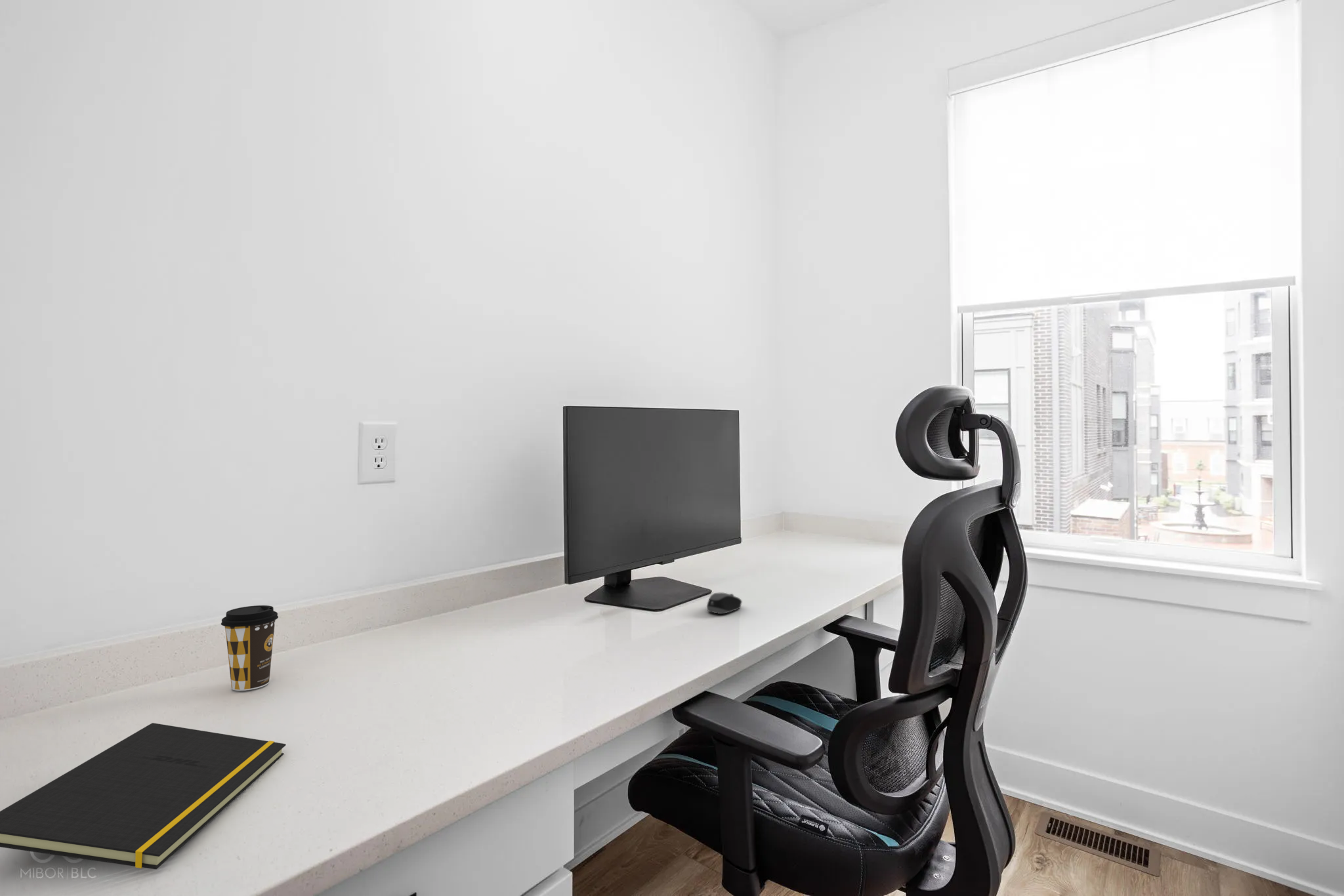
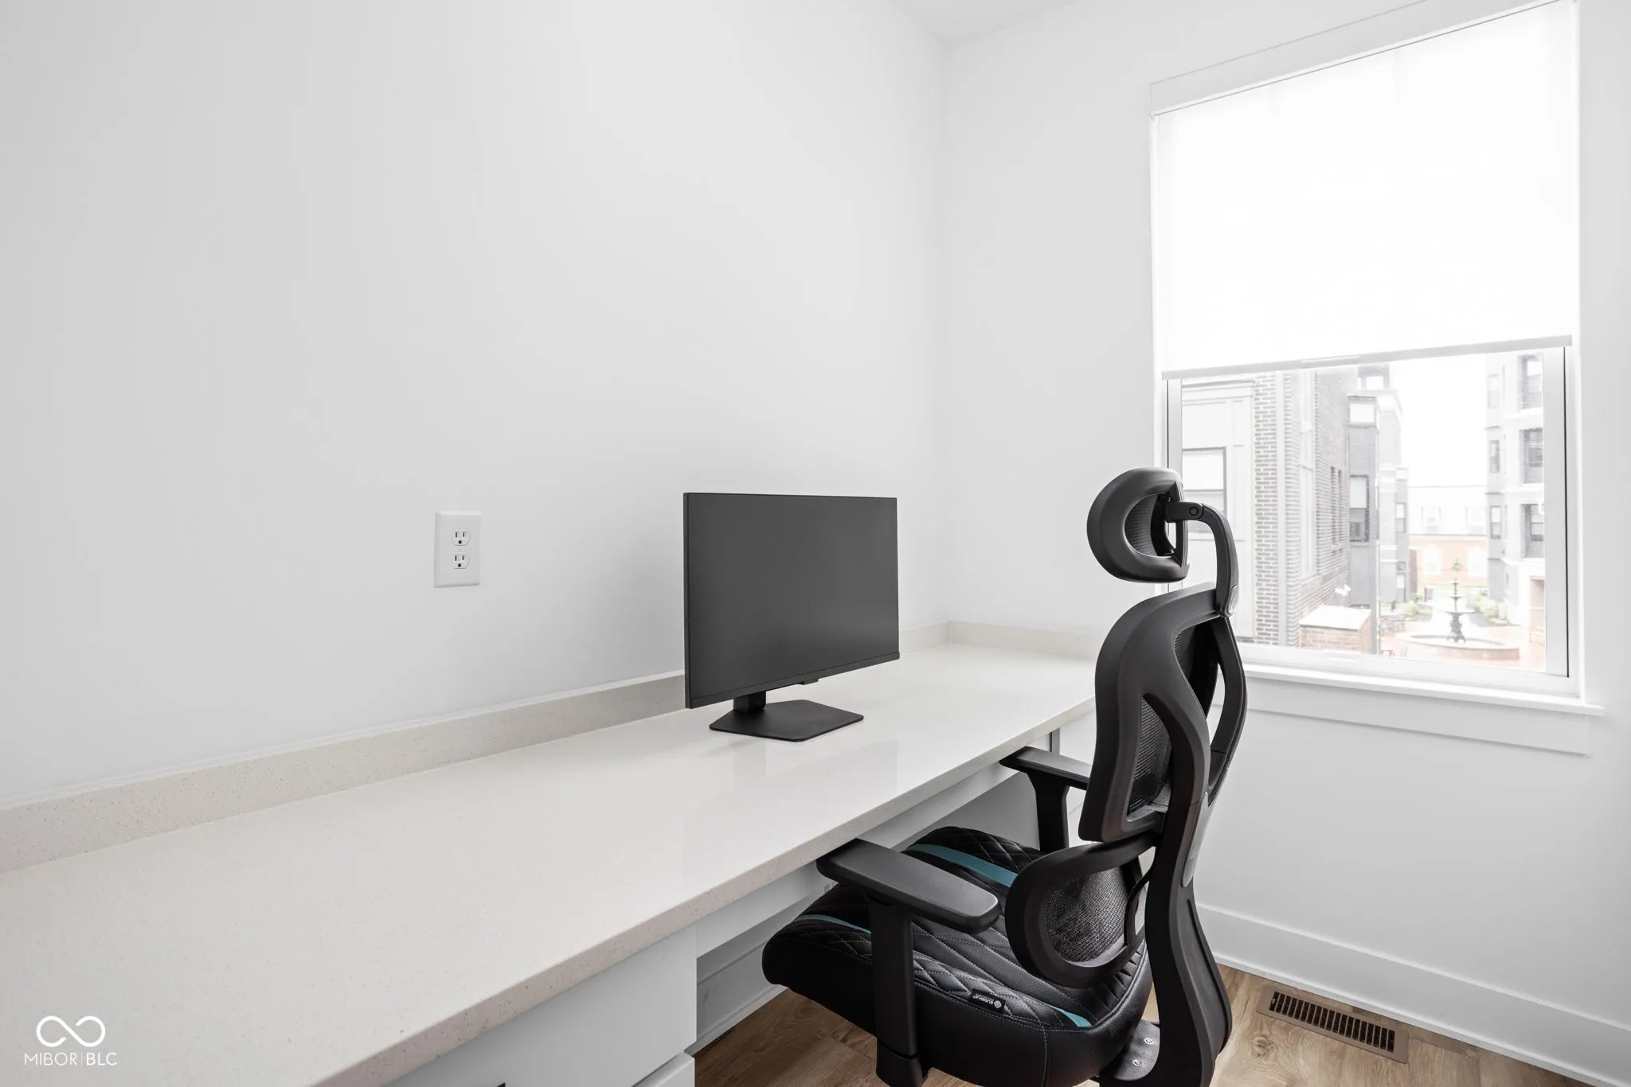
- coffee cup [221,605,279,691]
- computer mouse [706,592,743,615]
- notepad [0,722,286,870]
